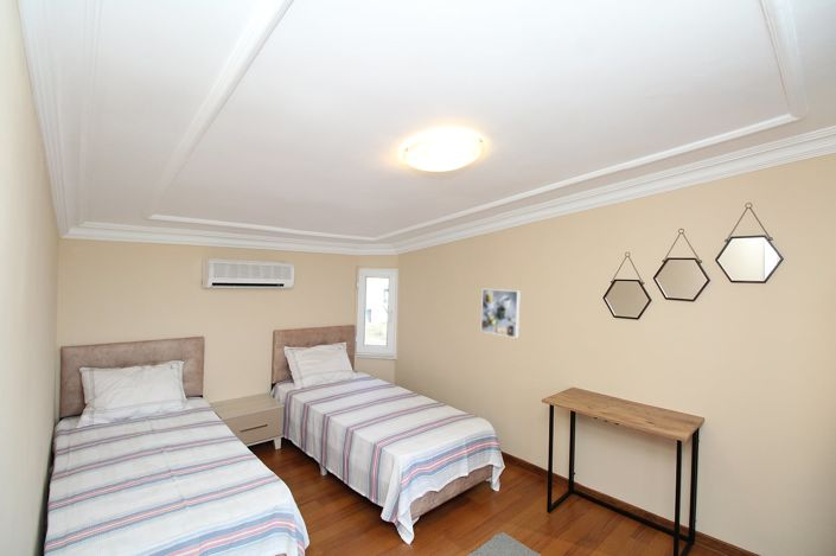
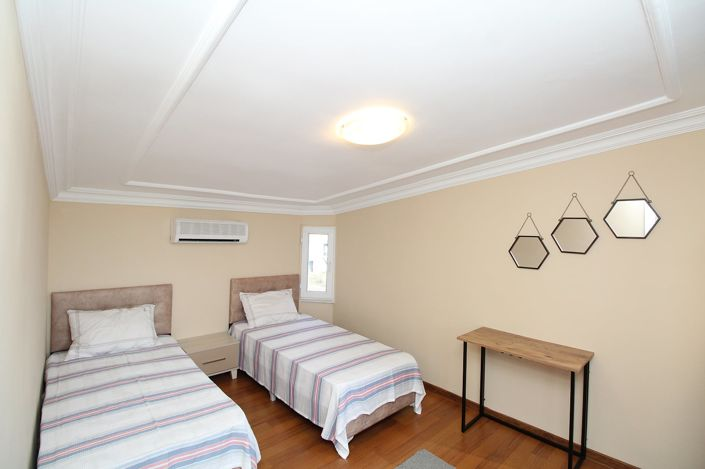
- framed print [480,288,522,339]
